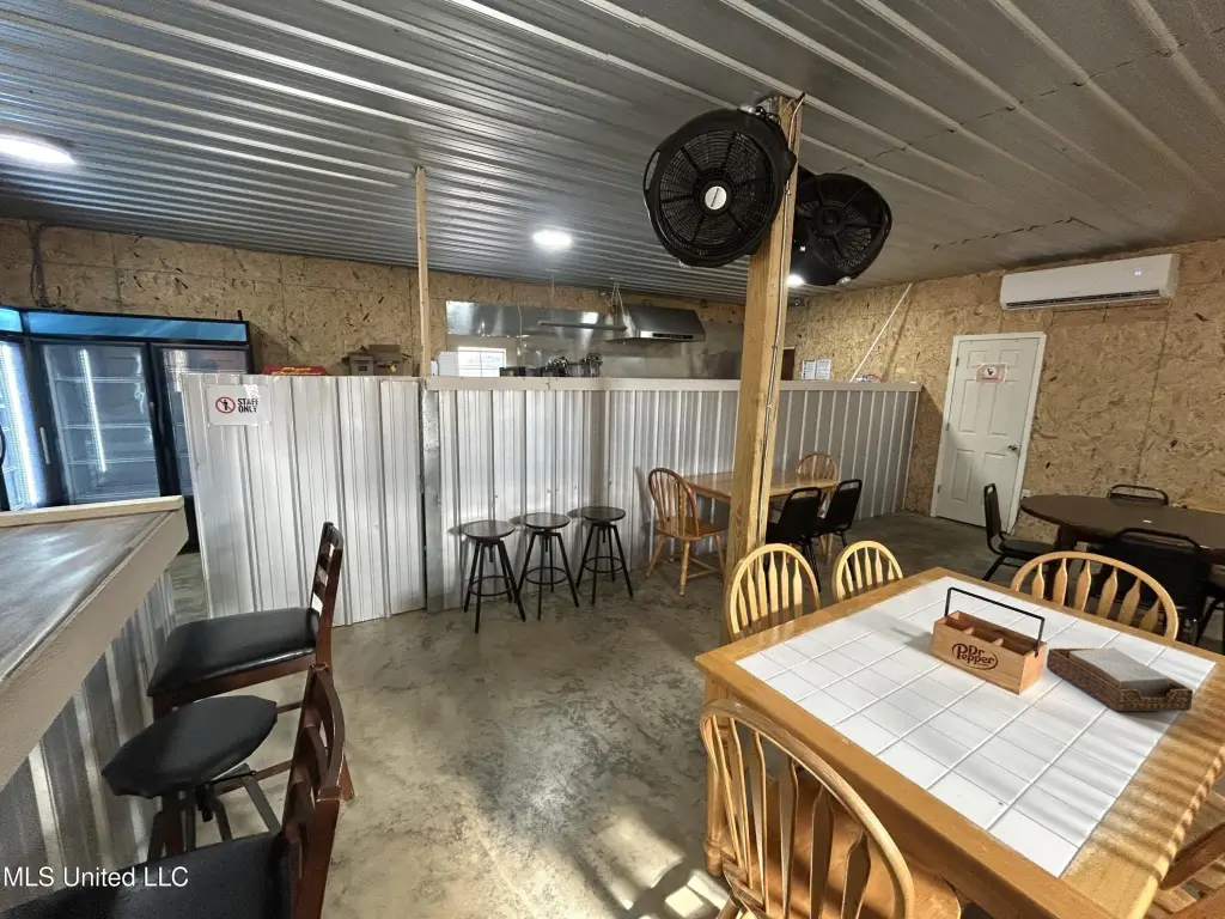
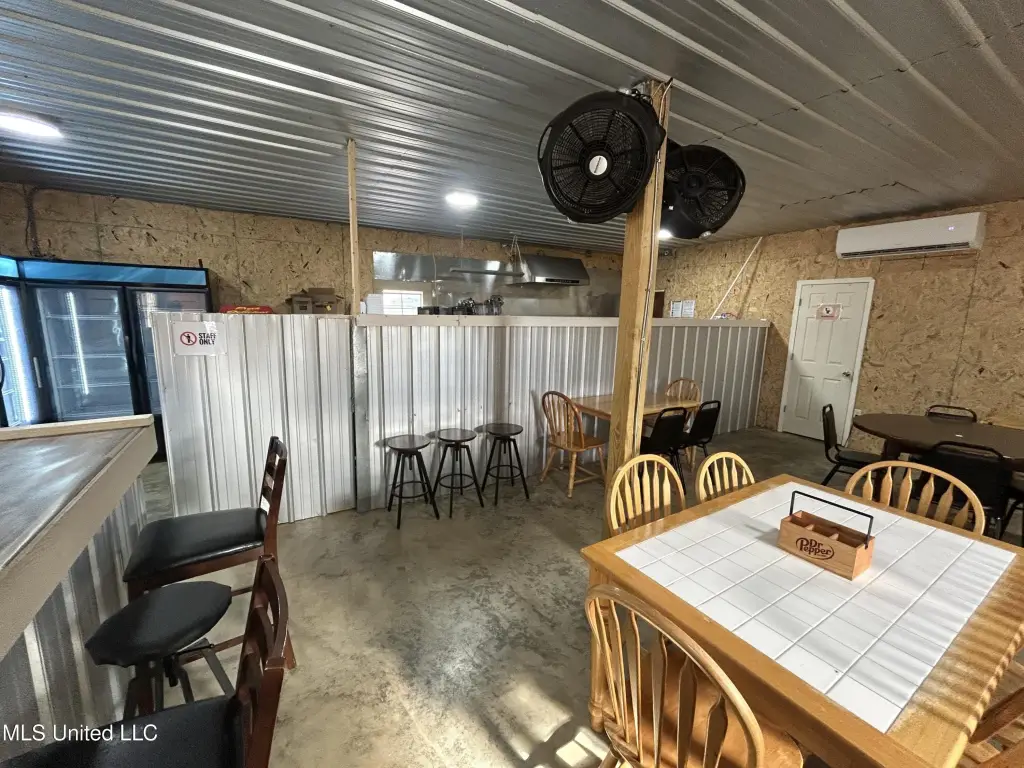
- napkin holder [1046,646,1194,712]
